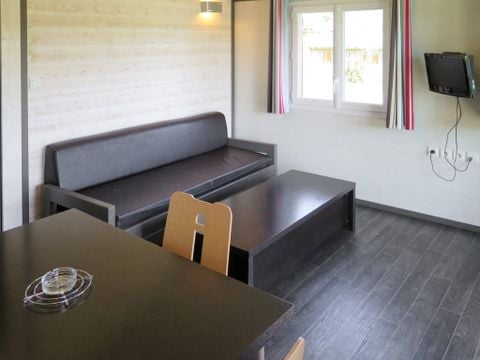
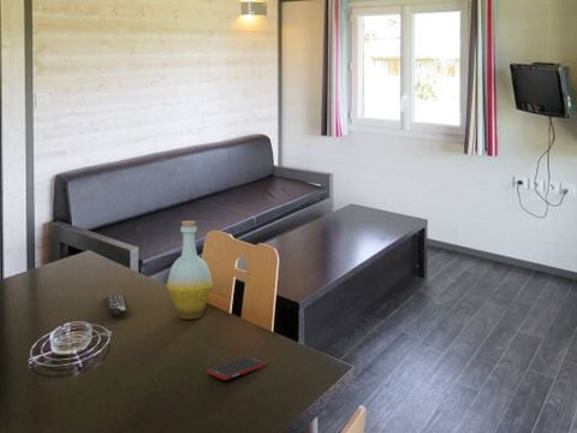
+ bottle [166,220,214,320]
+ remote control [106,293,127,318]
+ cell phone [206,356,268,381]
